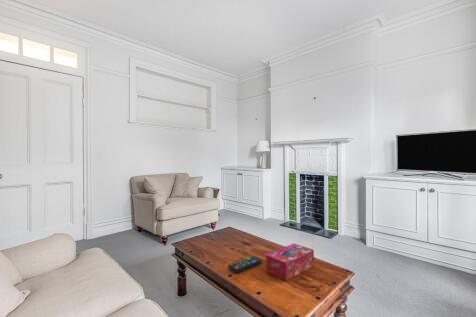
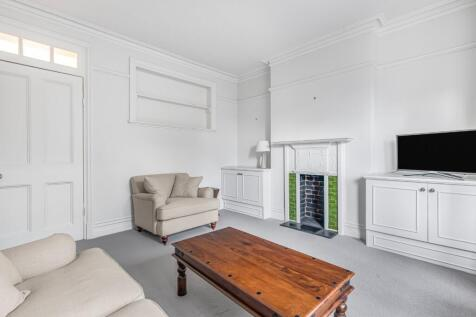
- remote control [228,255,263,274]
- tissue box [265,243,315,282]
